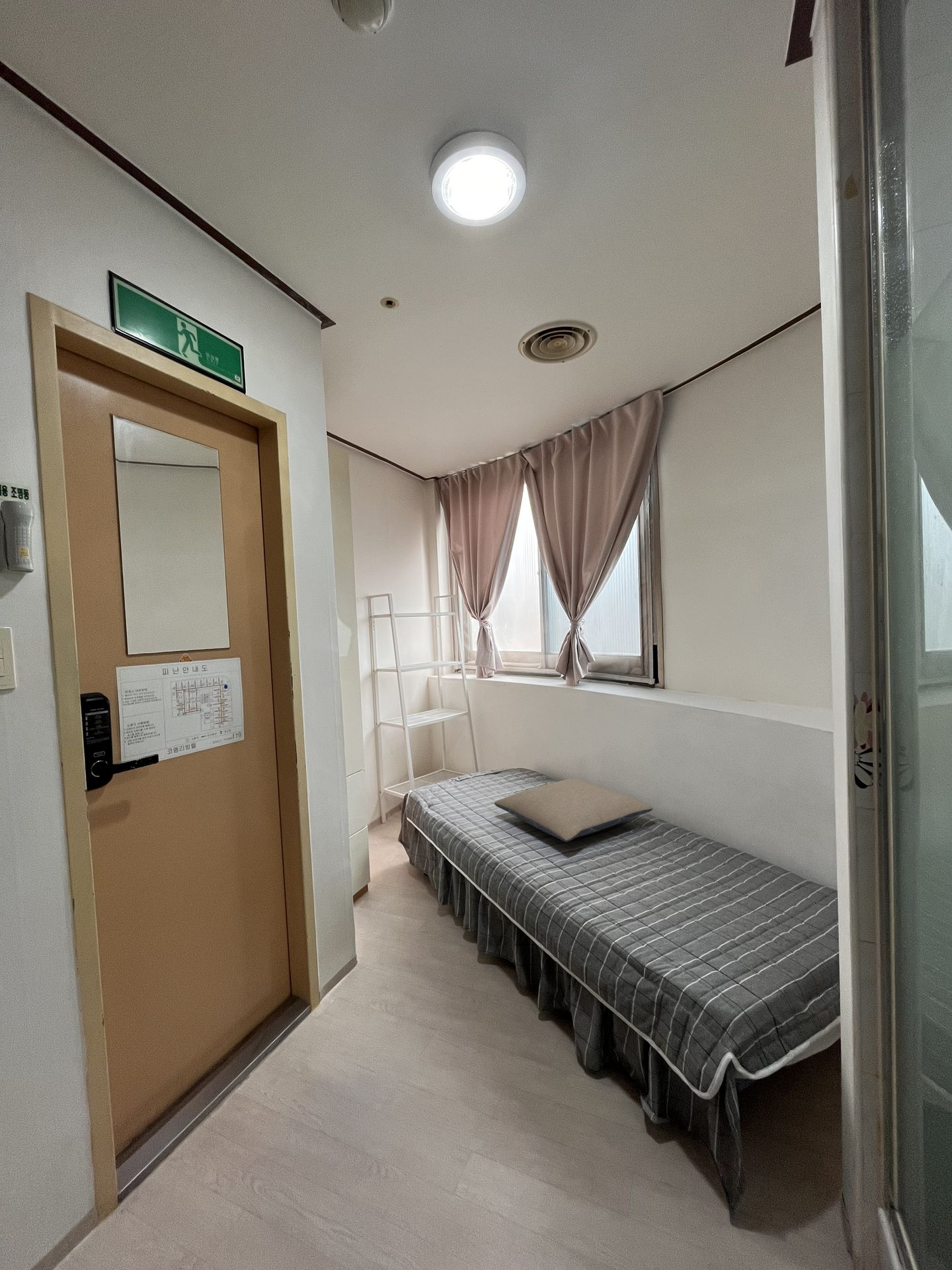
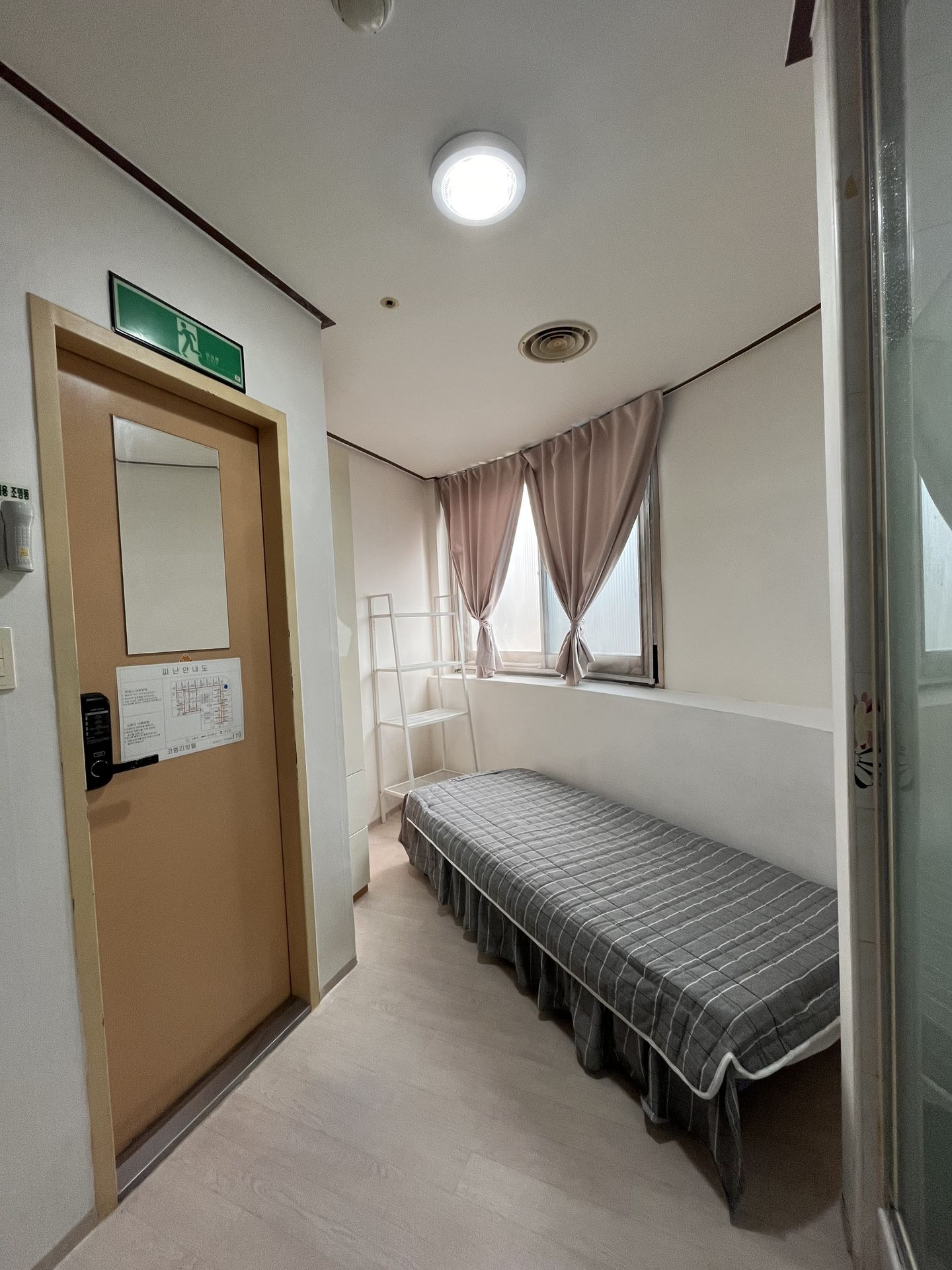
- pillow [494,778,654,843]
